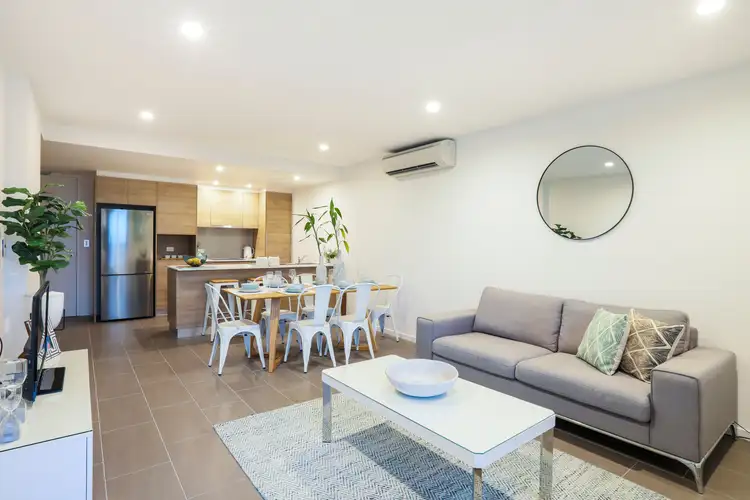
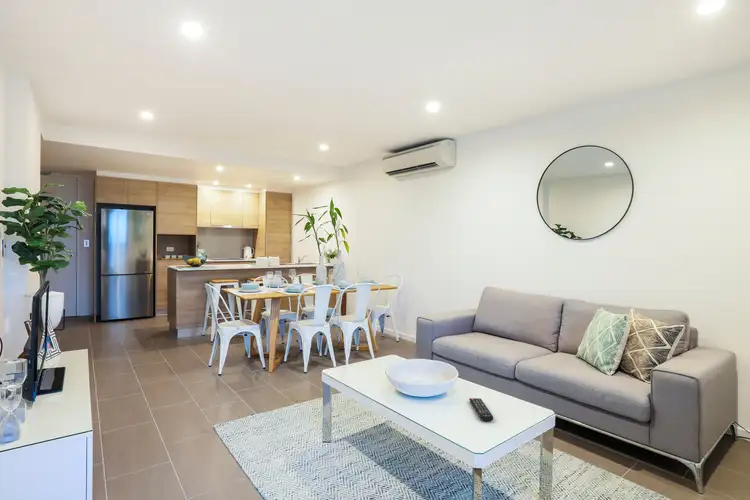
+ remote control [468,397,494,422]
